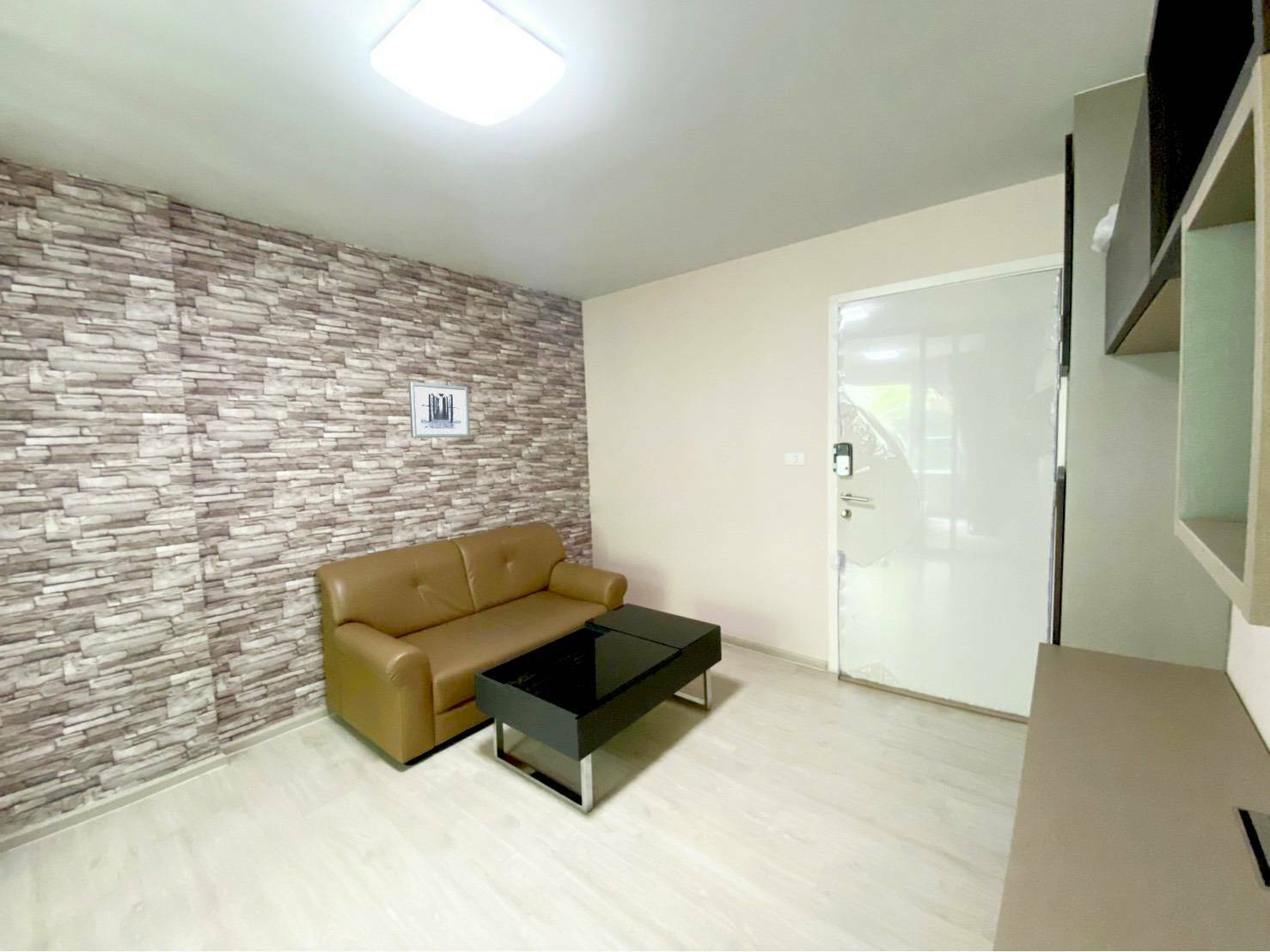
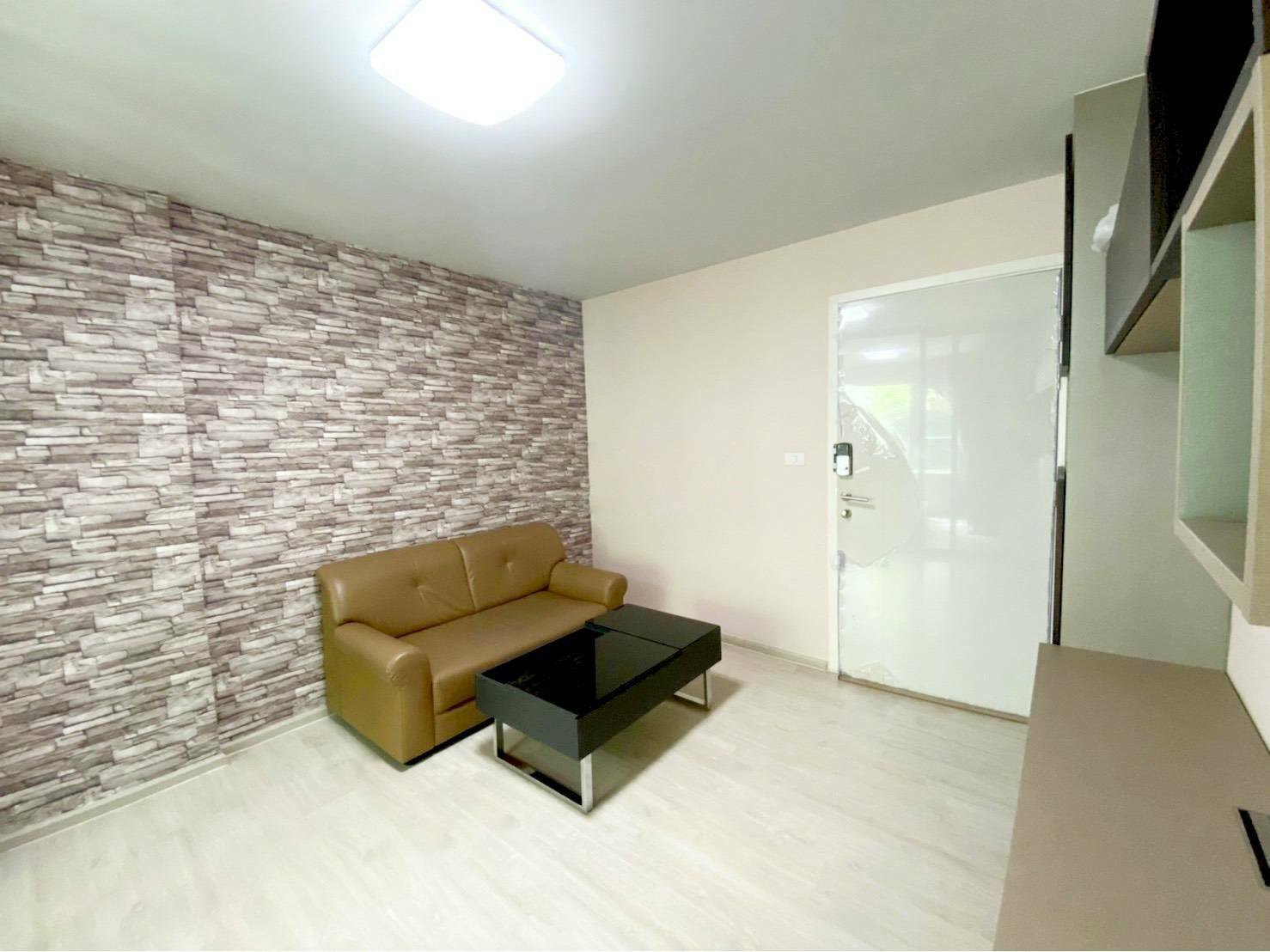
- wall art [408,381,471,438]
